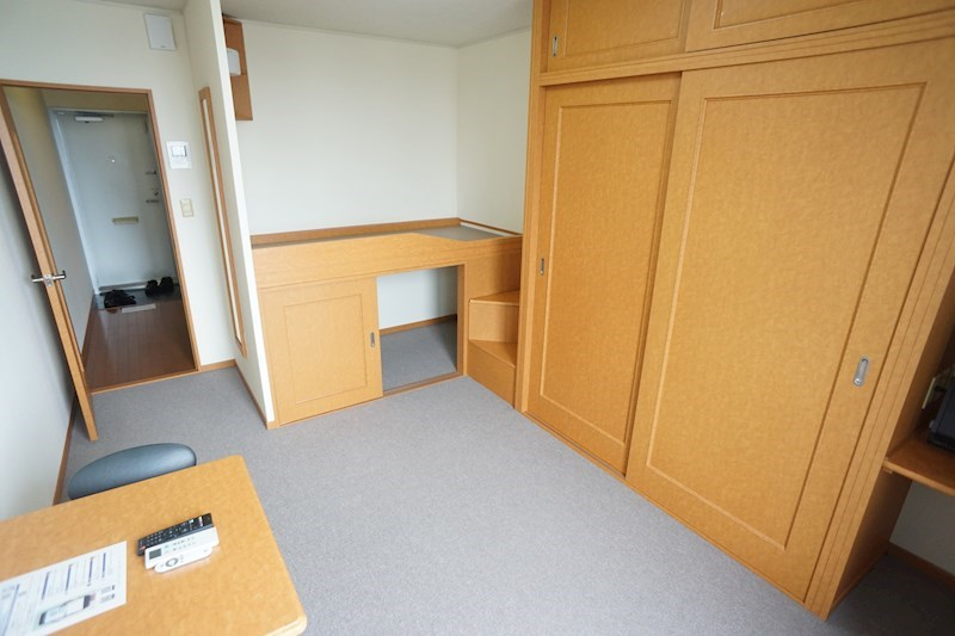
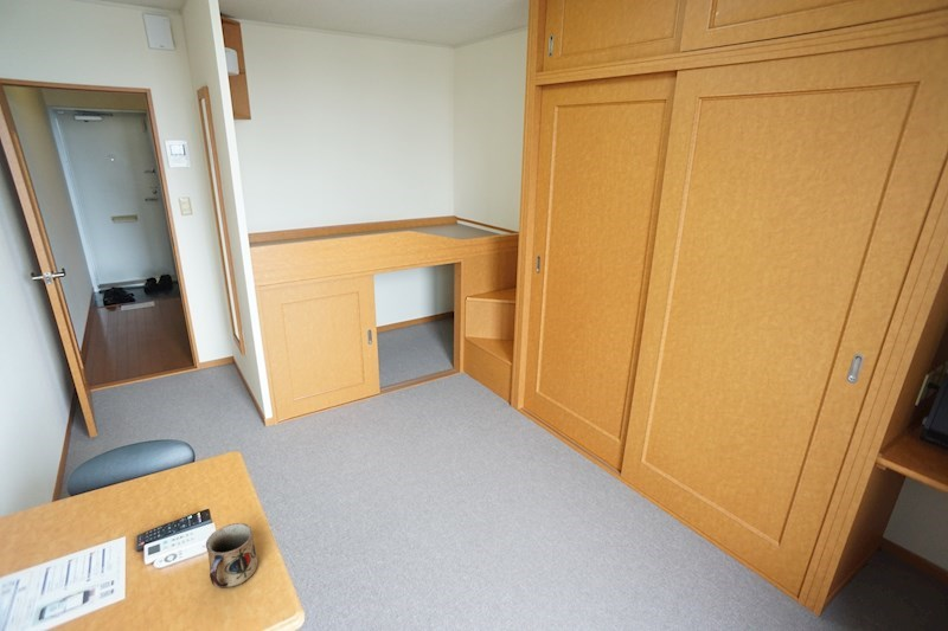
+ mug [205,522,258,590]
